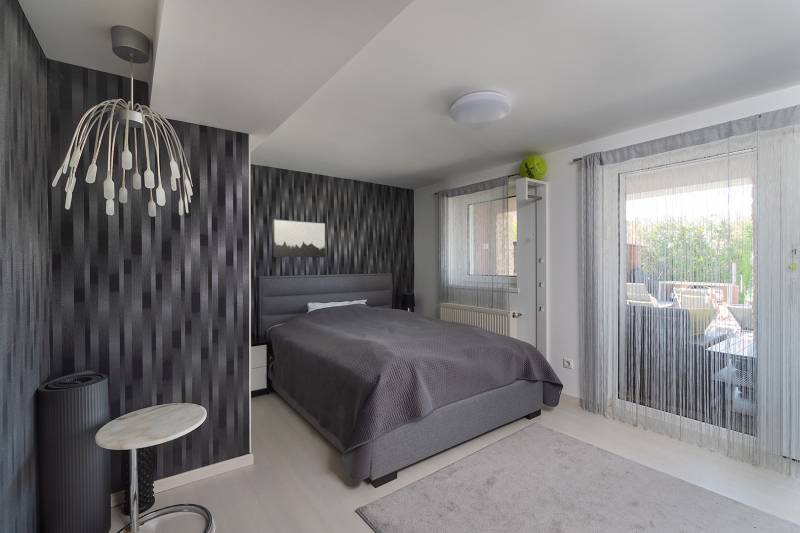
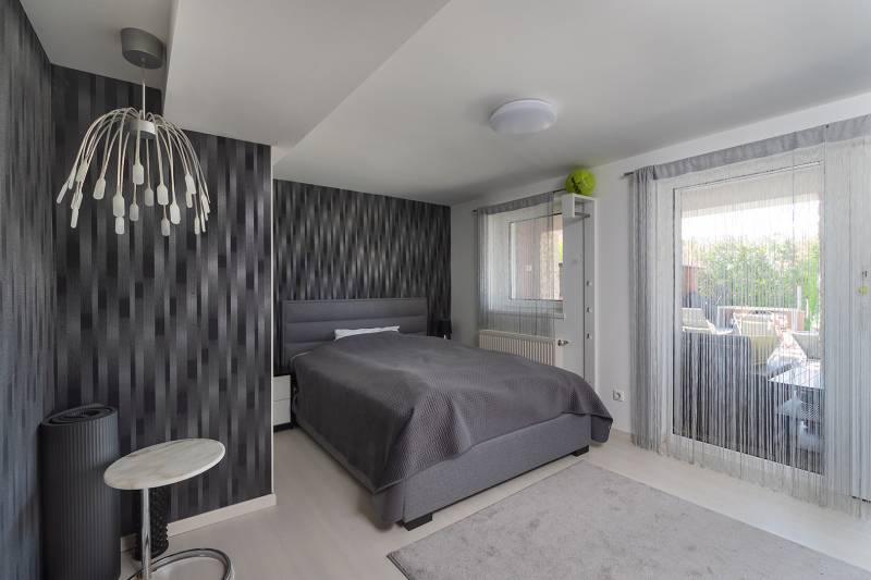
- wall art [272,218,327,258]
